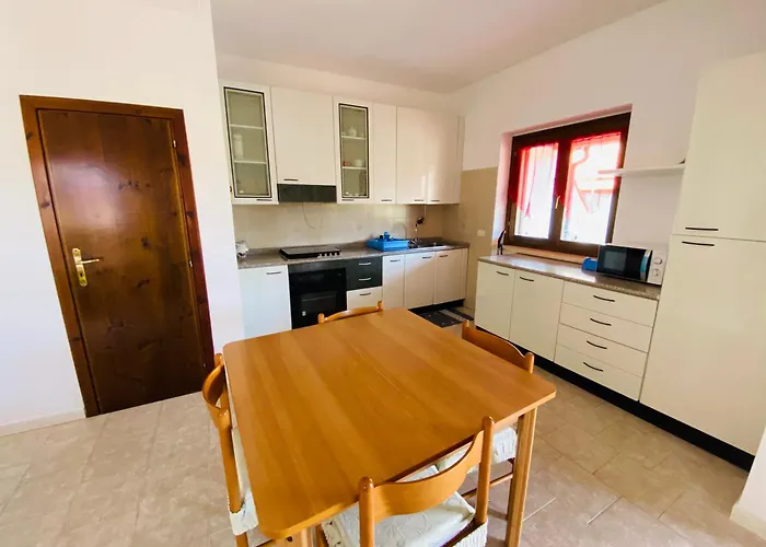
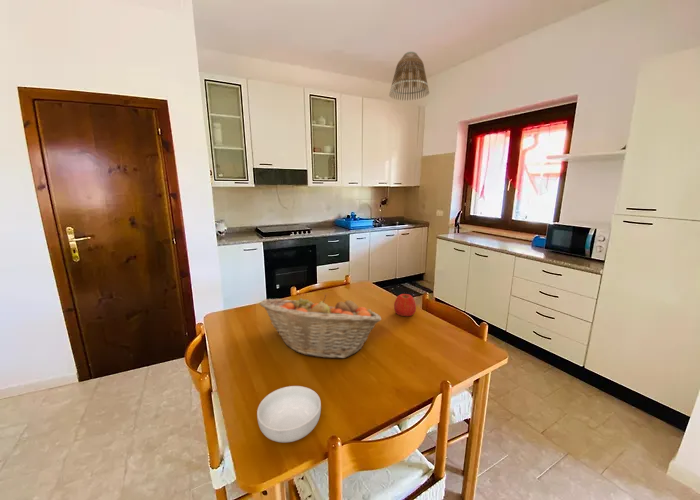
+ lamp shade [388,51,430,101]
+ fruit basket [259,294,382,359]
+ apple [393,293,417,317]
+ cereal bowl [256,385,322,443]
